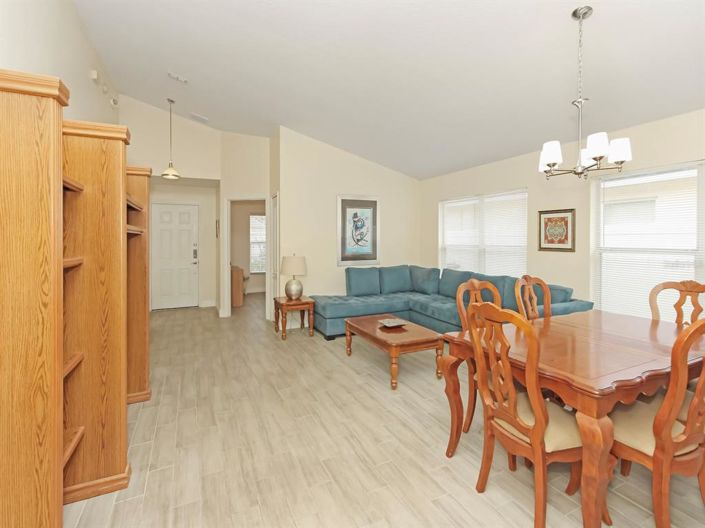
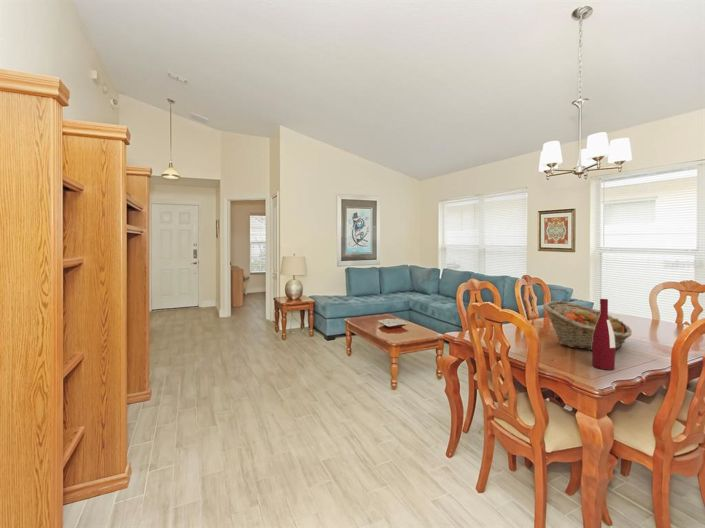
+ alcohol [591,298,616,371]
+ fruit basket [542,300,633,351]
